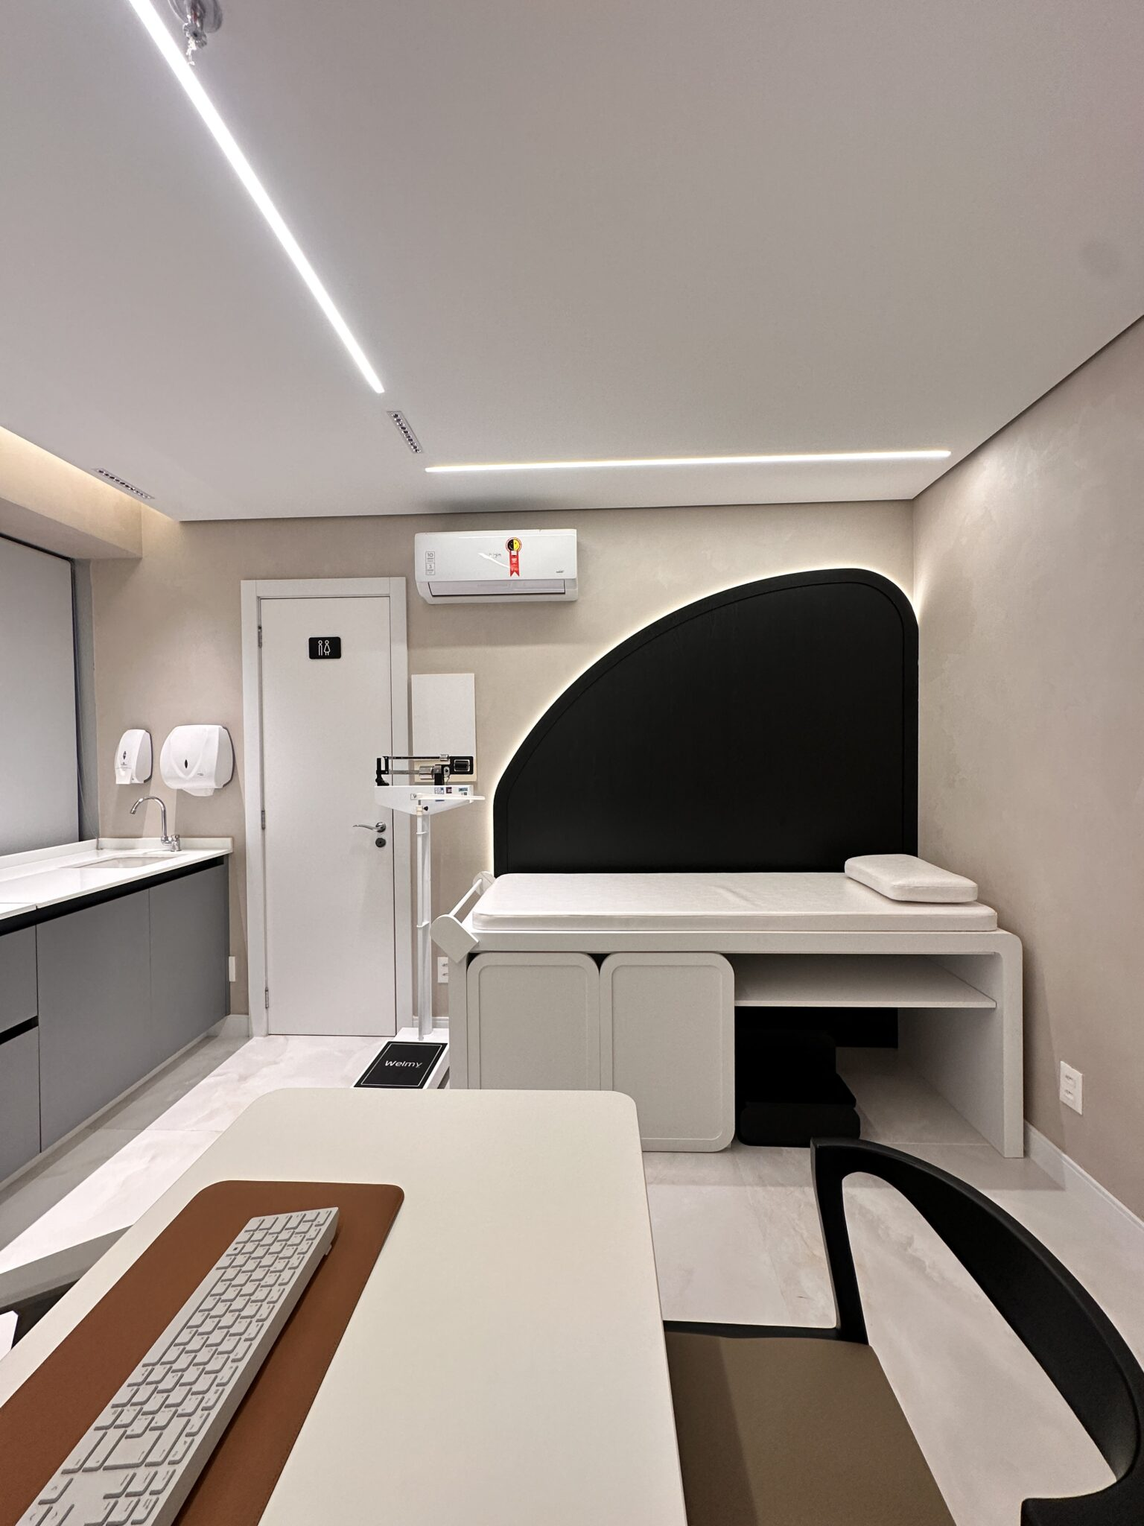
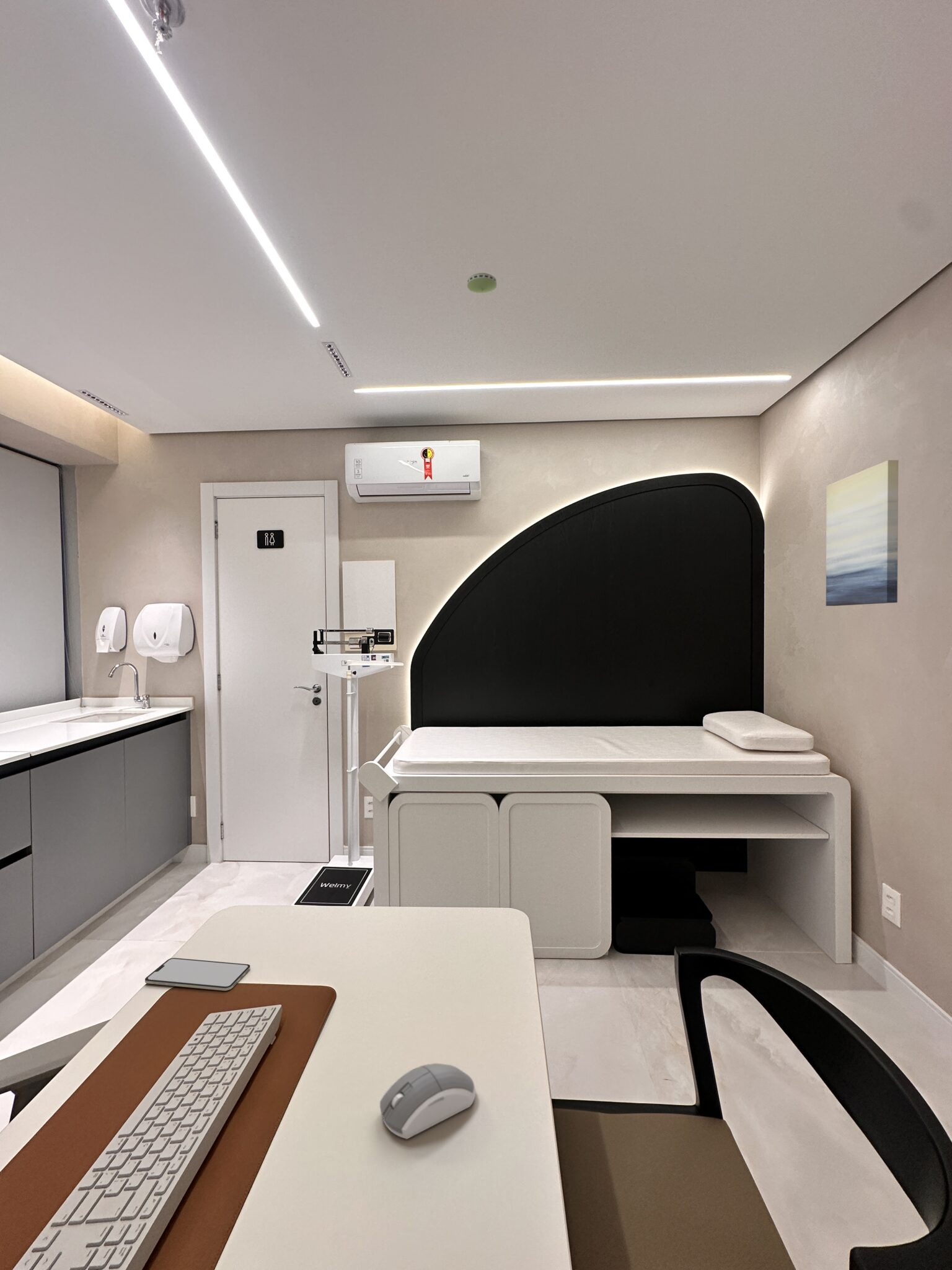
+ wall art [826,460,899,606]
+ computer mouse [379,1063,477,1140]
+ smoke detector [467,272,497,294]
+ smartphone [144,957,251,992]
